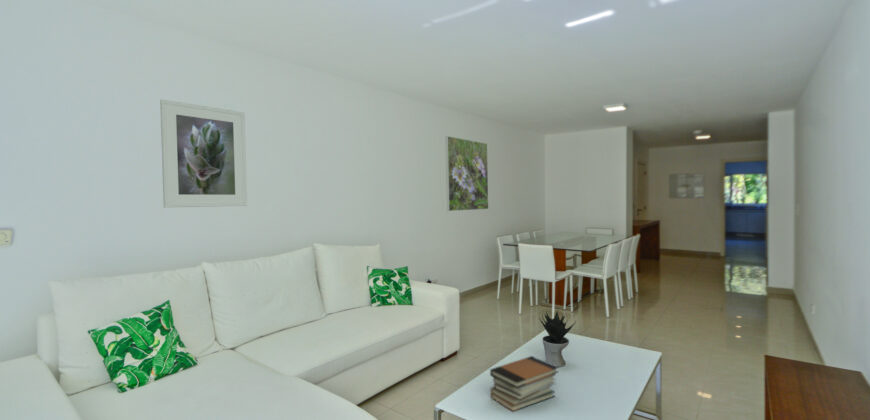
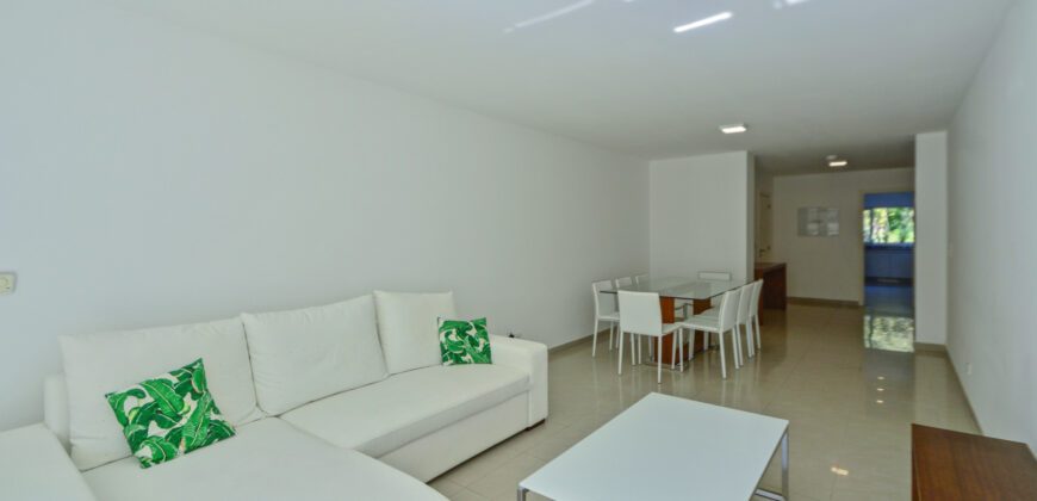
- book stack [489,355,560,412]
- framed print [445,135,489,212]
- potted plant [538,307,577,368]
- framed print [159,98,248,209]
